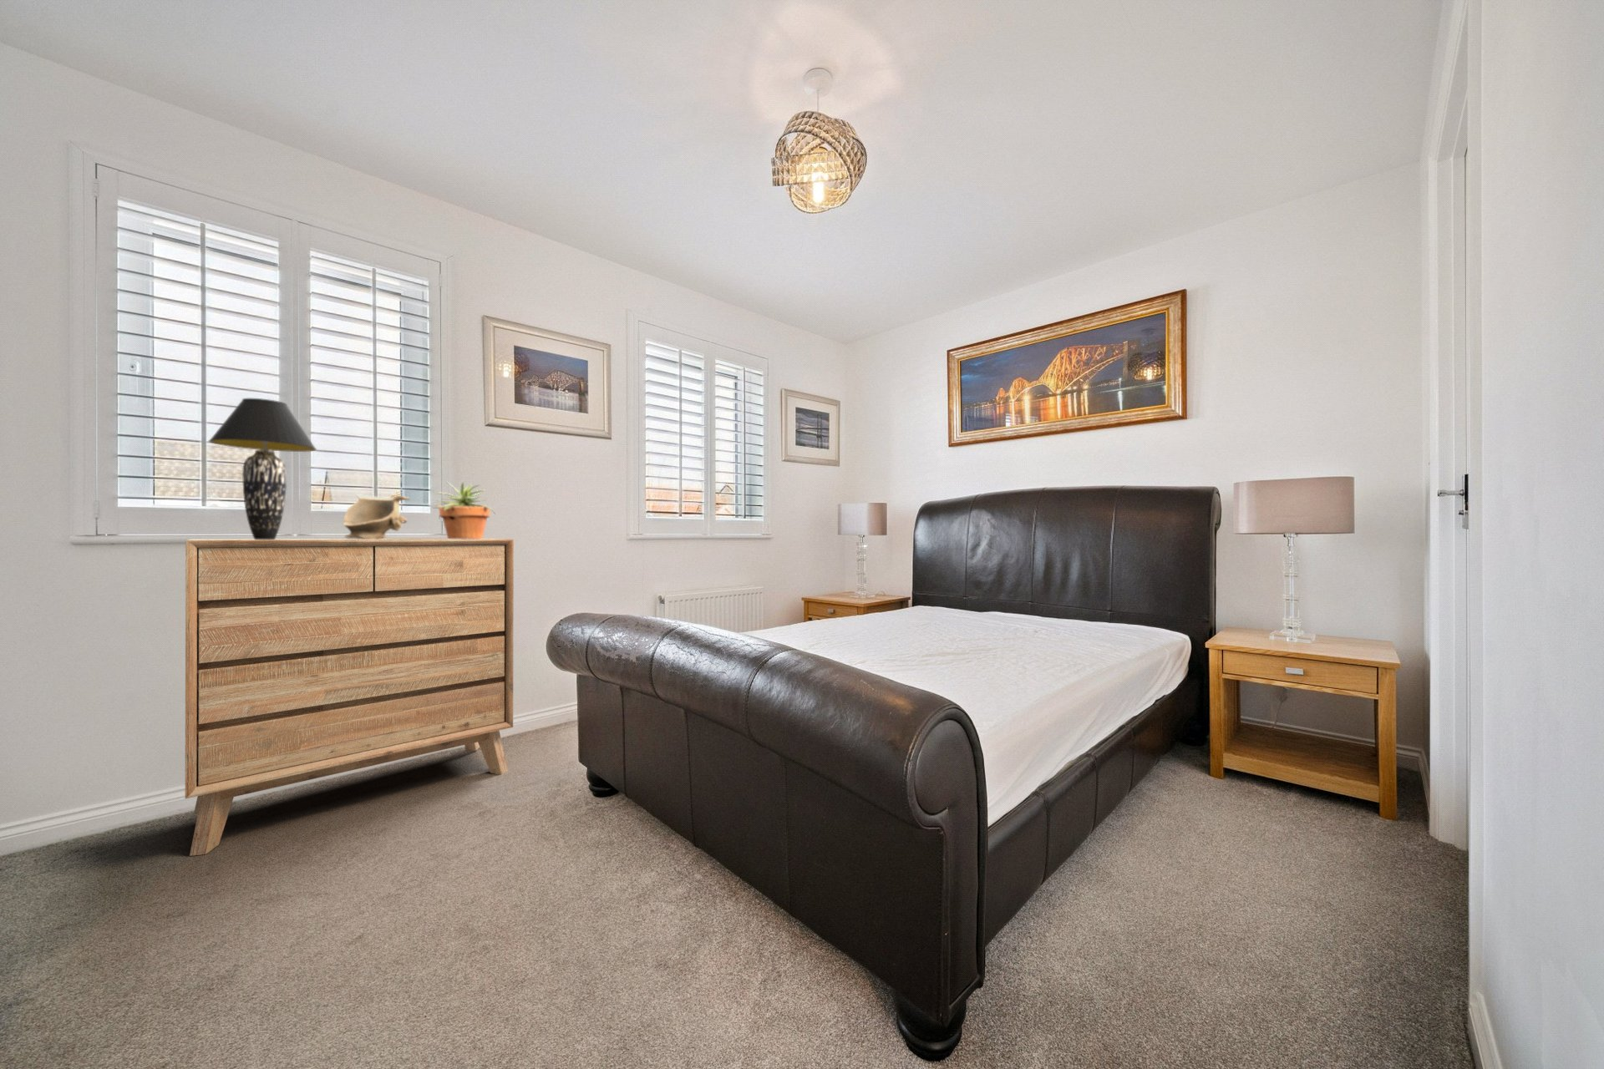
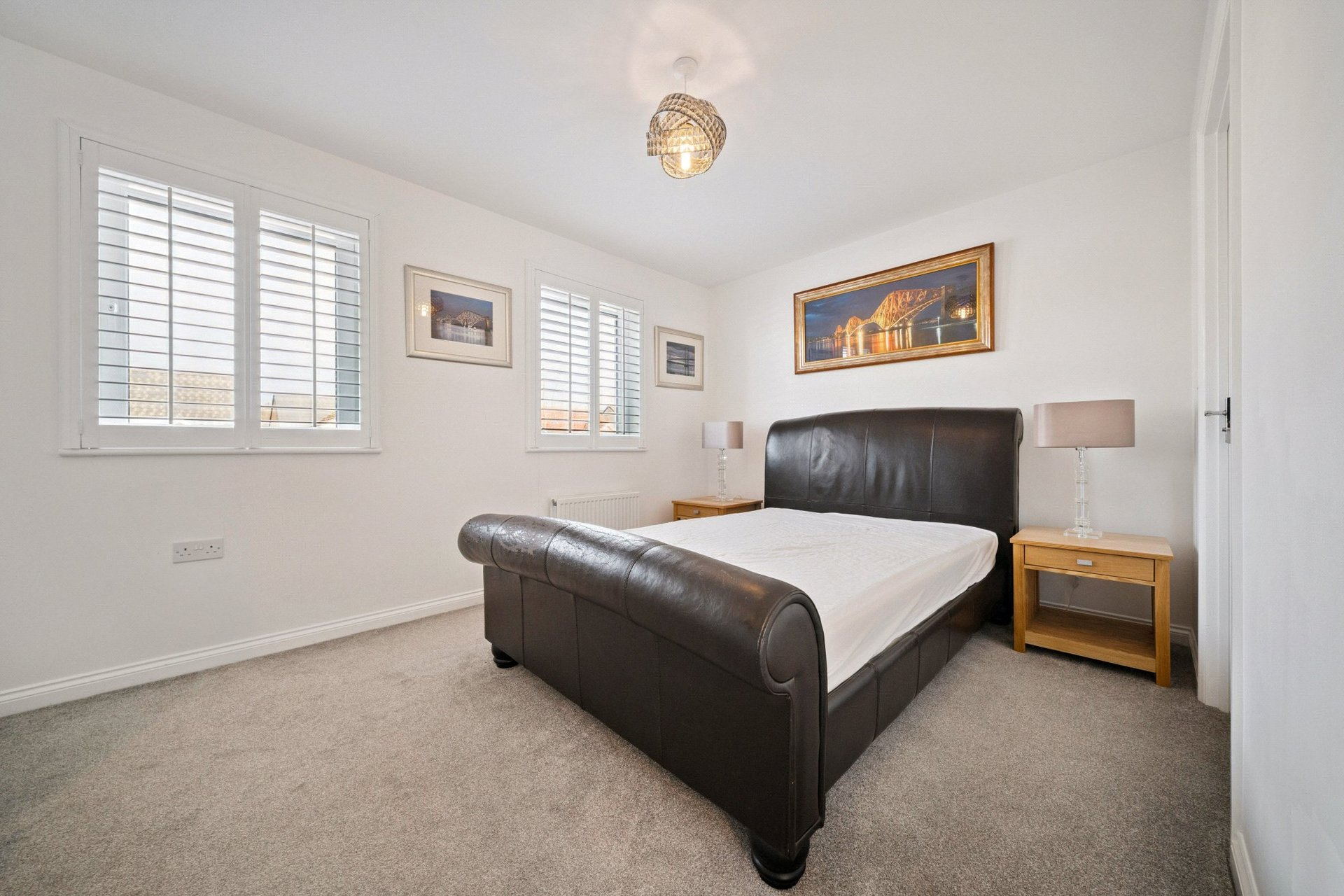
- dresser [185,538,514,857]
- table lamp [208,397,317,539]
- potted plant [432,481,495,538]
- decorative bowl [343,494,411,539]
